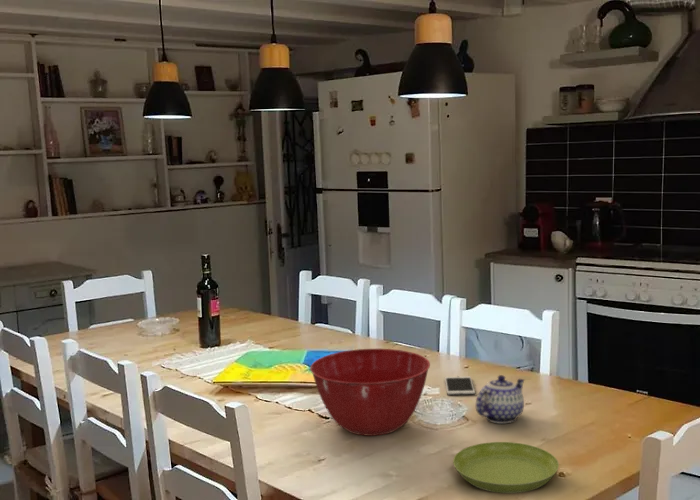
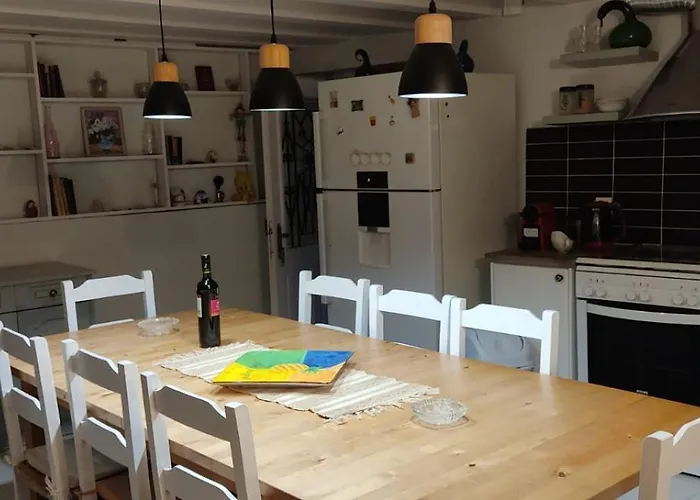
- mixing bowl [309,348,431,437]
- smartphone [444,375,476,396]
- teapot [475,374,526,425]
- saucer [452,441,560,494]
